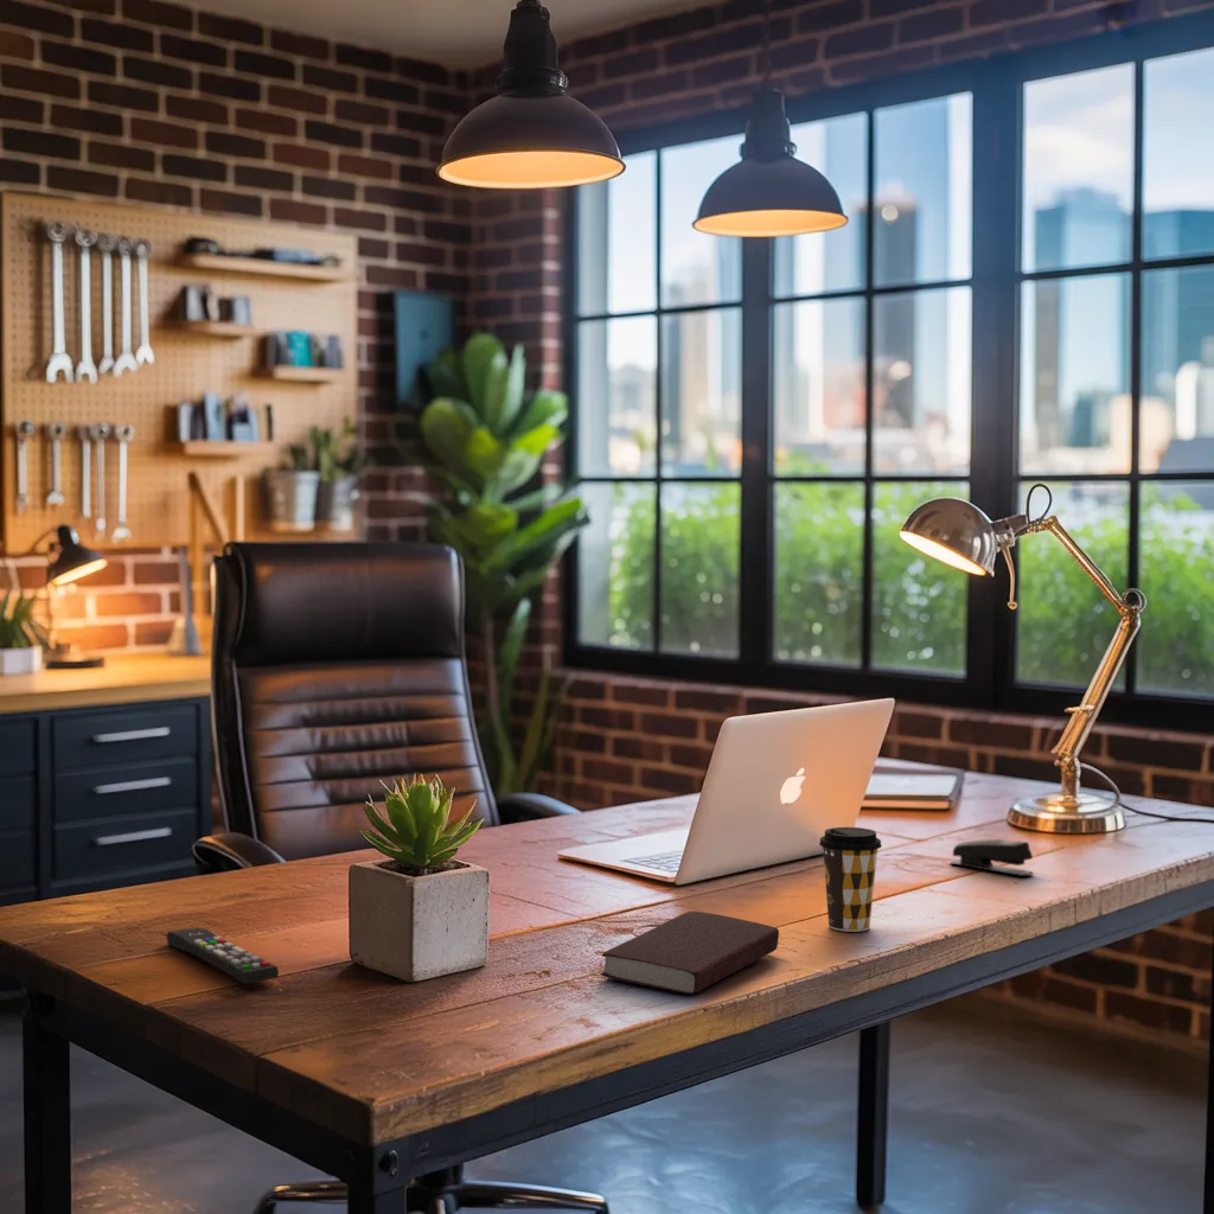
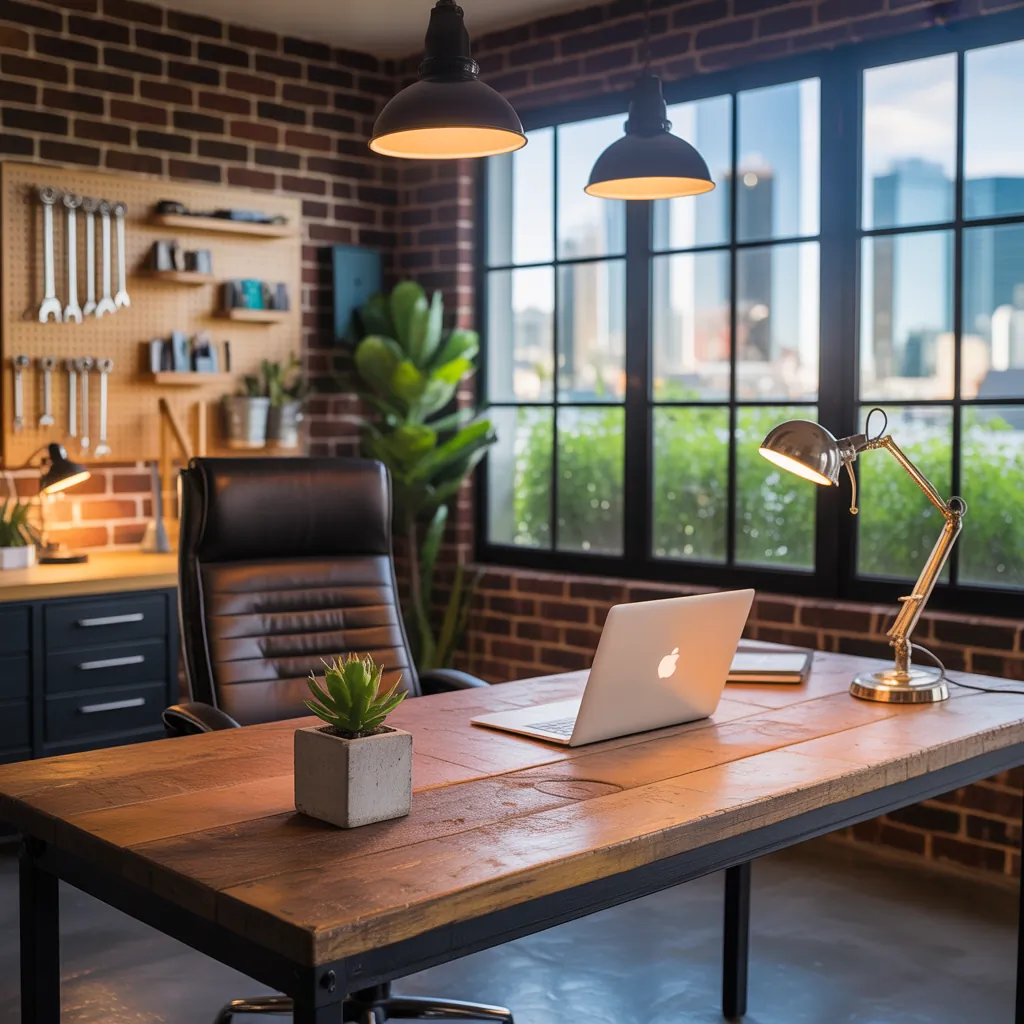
- book [600,910,780,995]
- coffee cup [818,826,883,933]
- stapler [948,838,1034,877]
- remote control [165,926,280,985]
